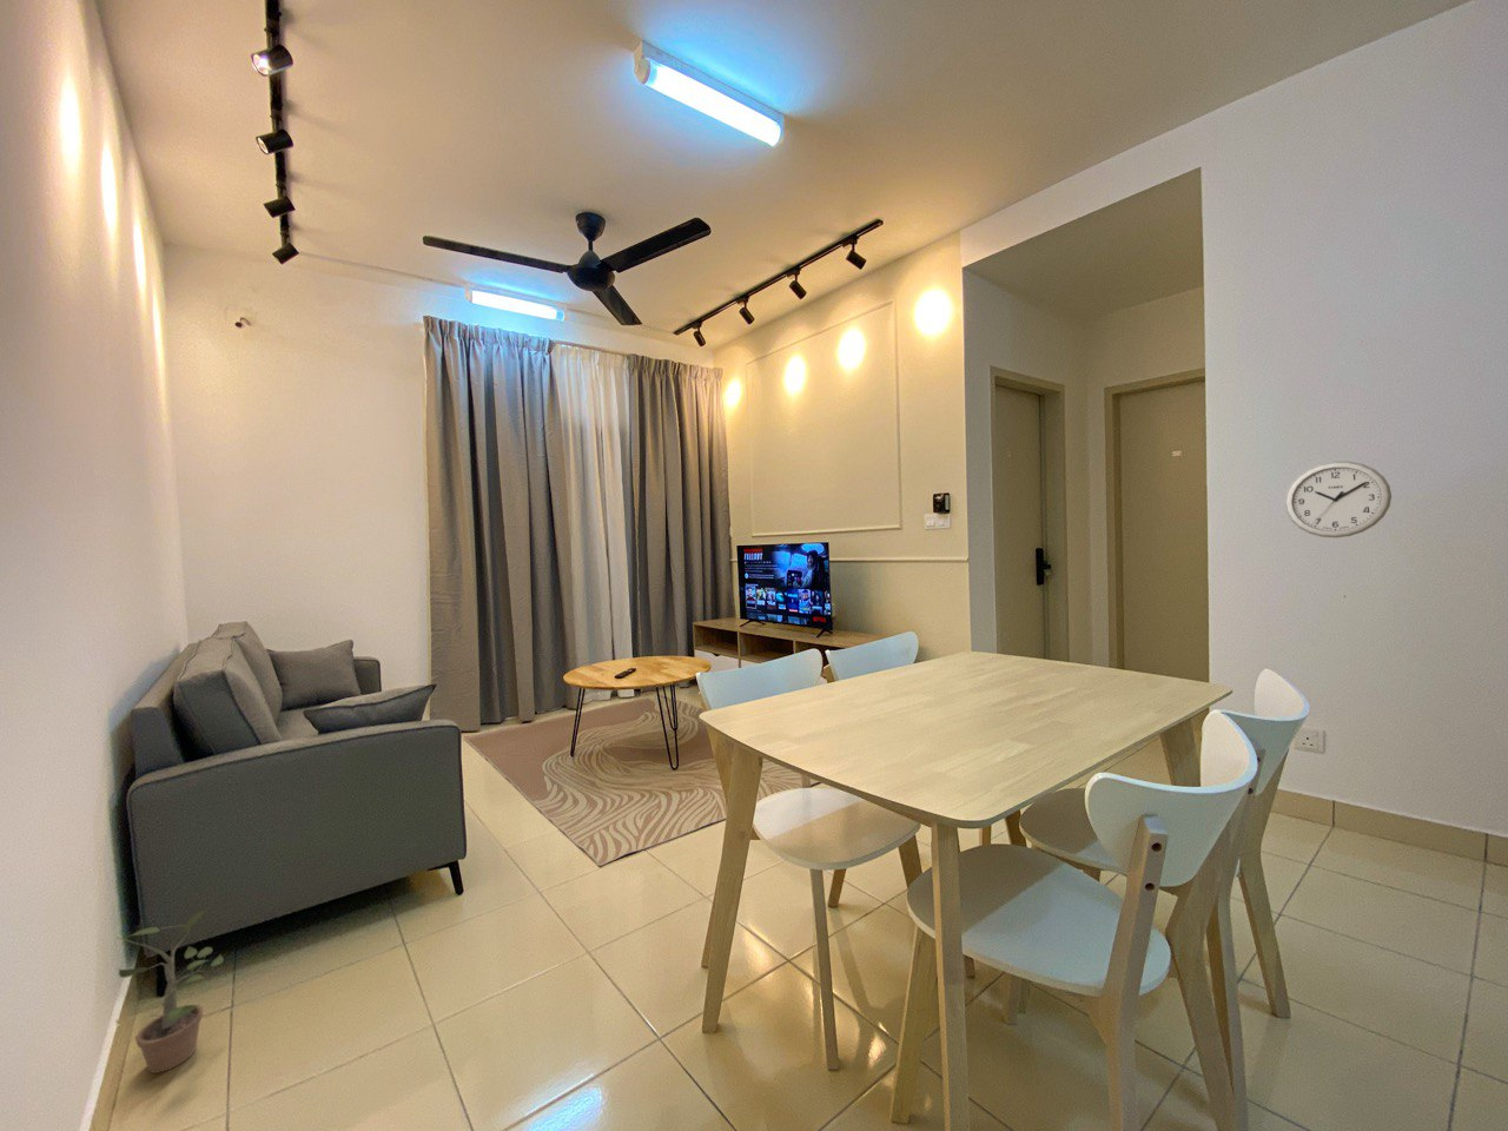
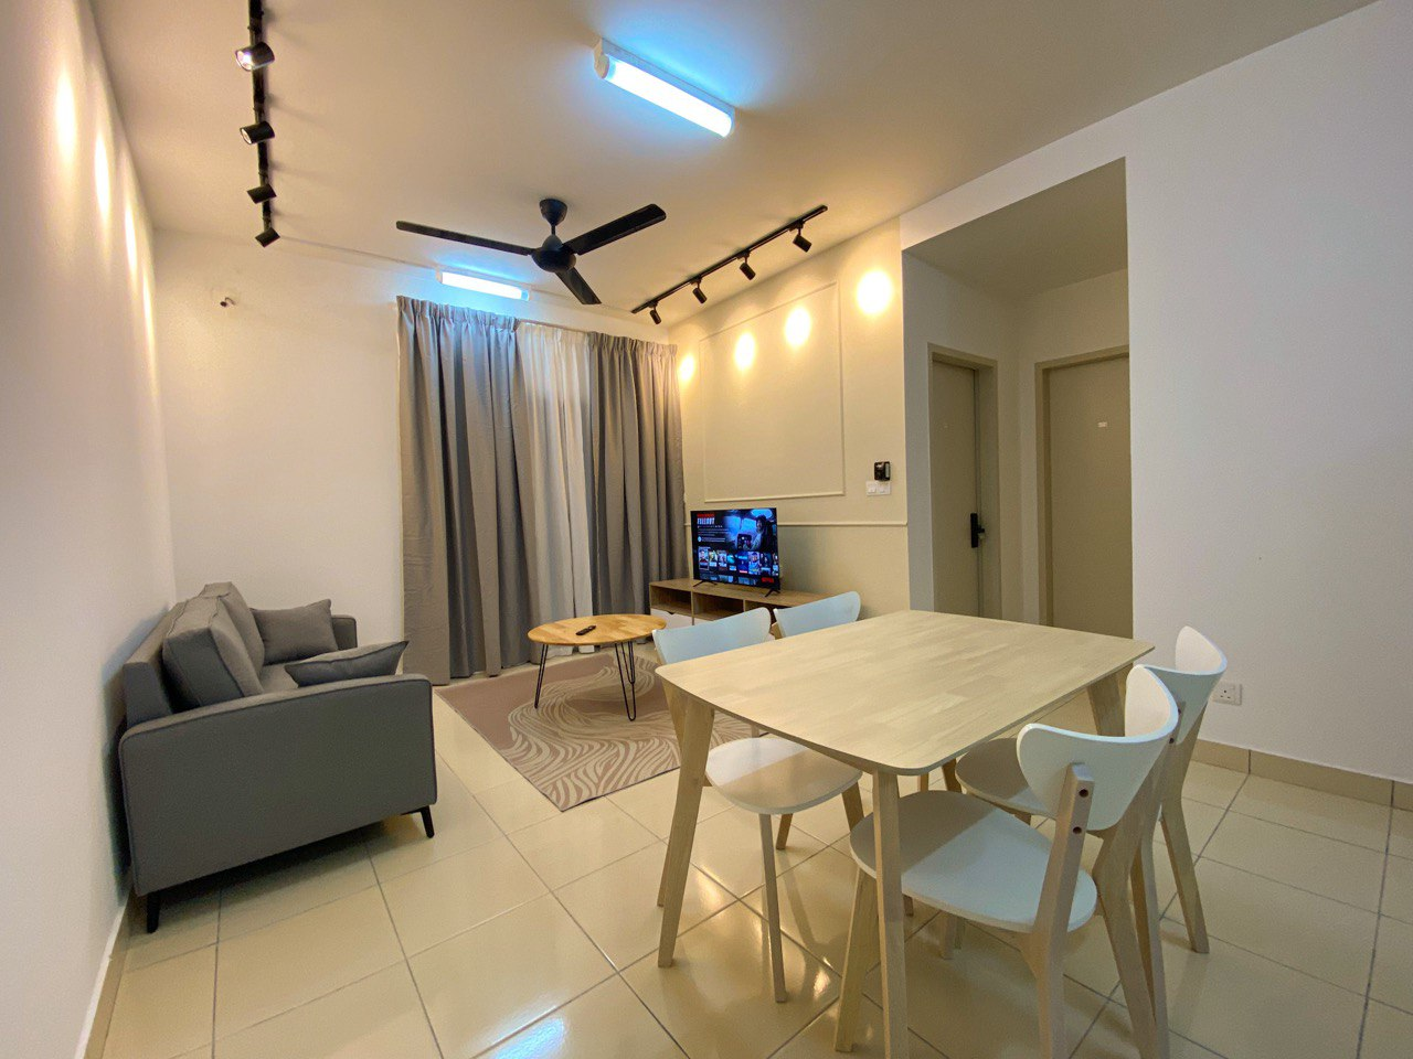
- wall clock [1282,460,1393,538]
- potted plant [116,909,226,1074]
